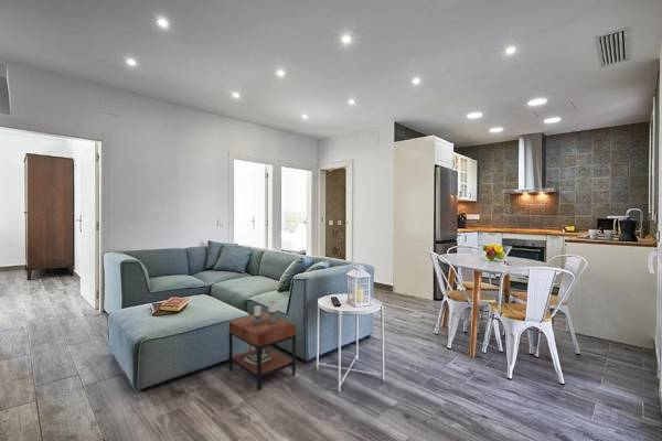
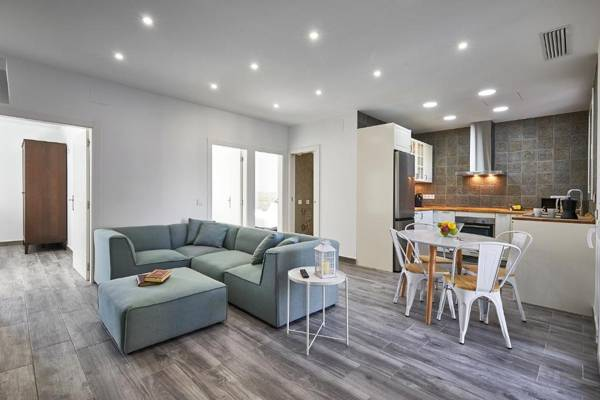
- side table [227,300,297,391]
